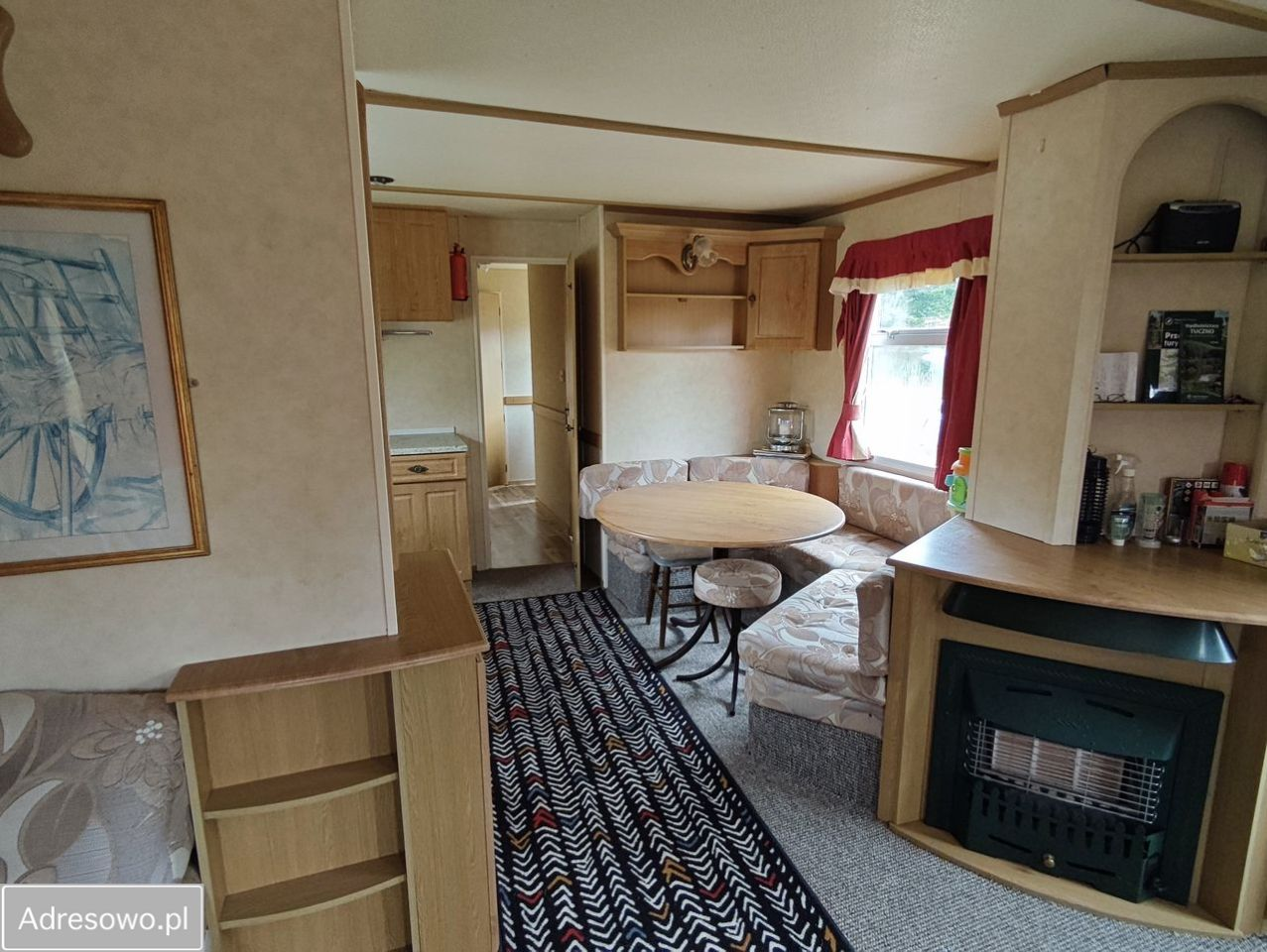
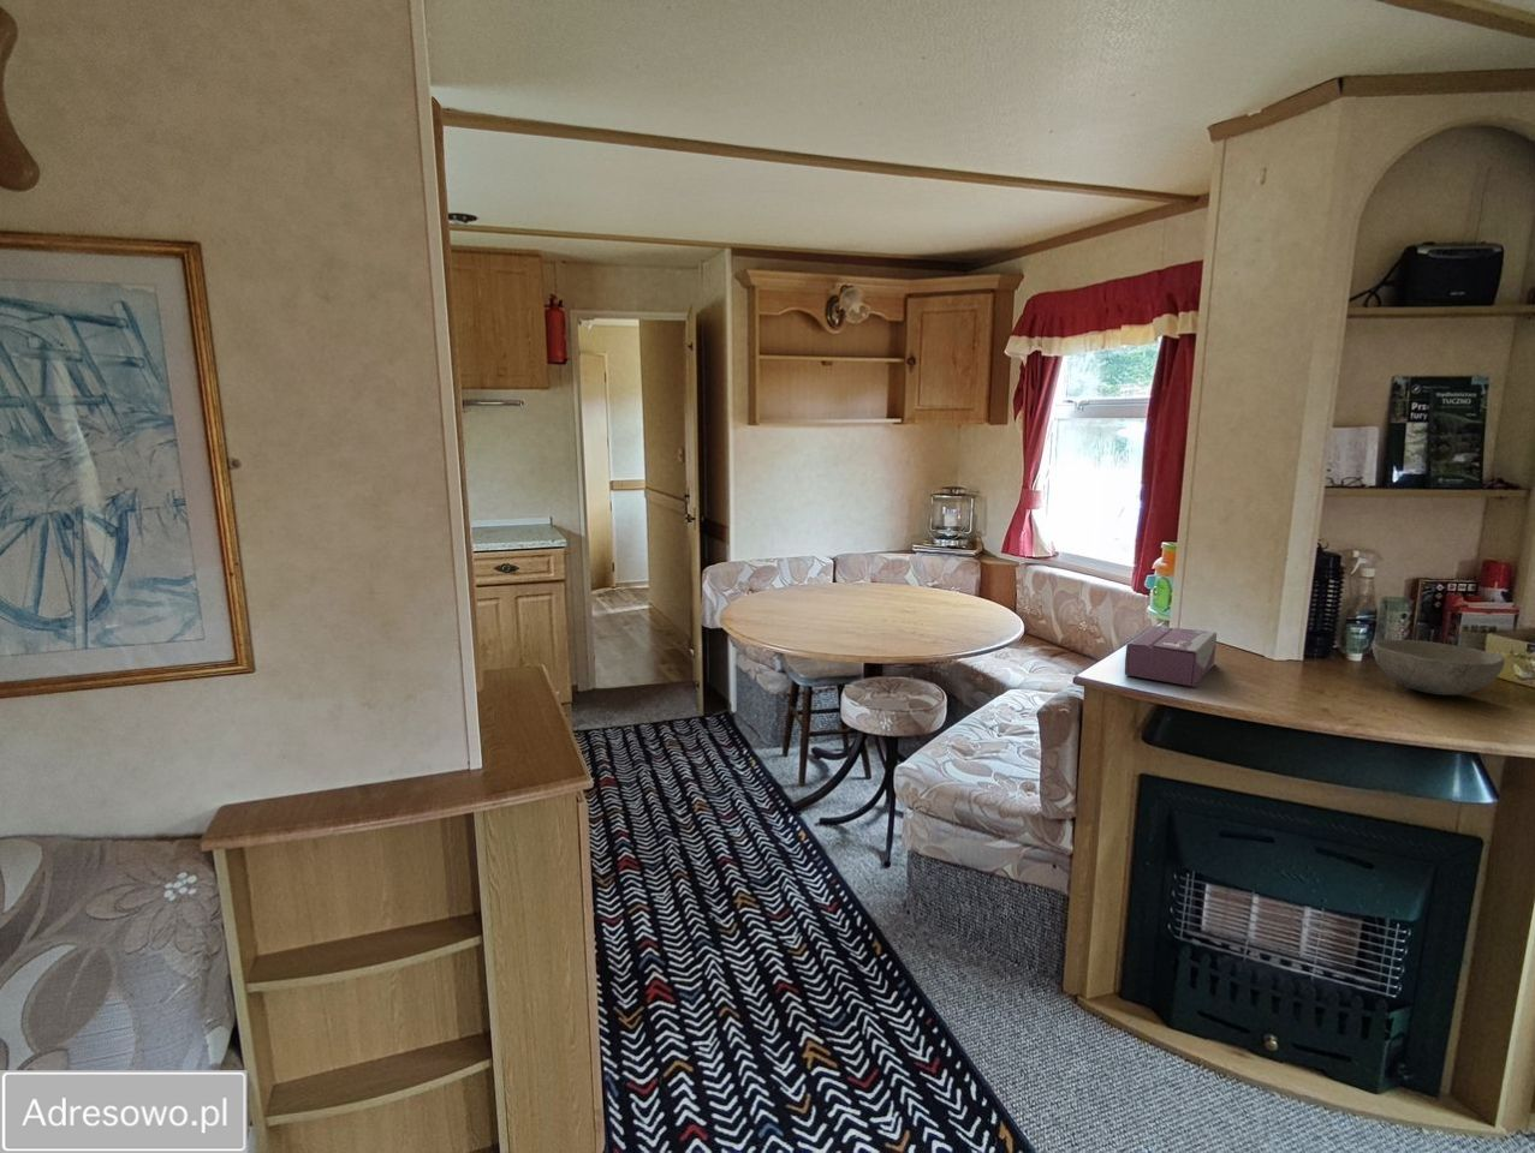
+ bowl [1371,639,1506,696]
+ tissue box [1124,625,1218,687]
